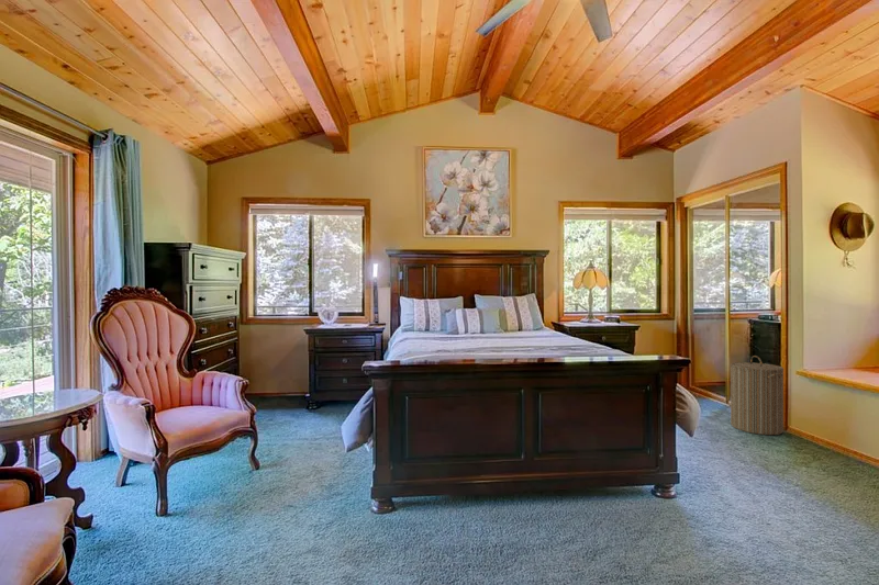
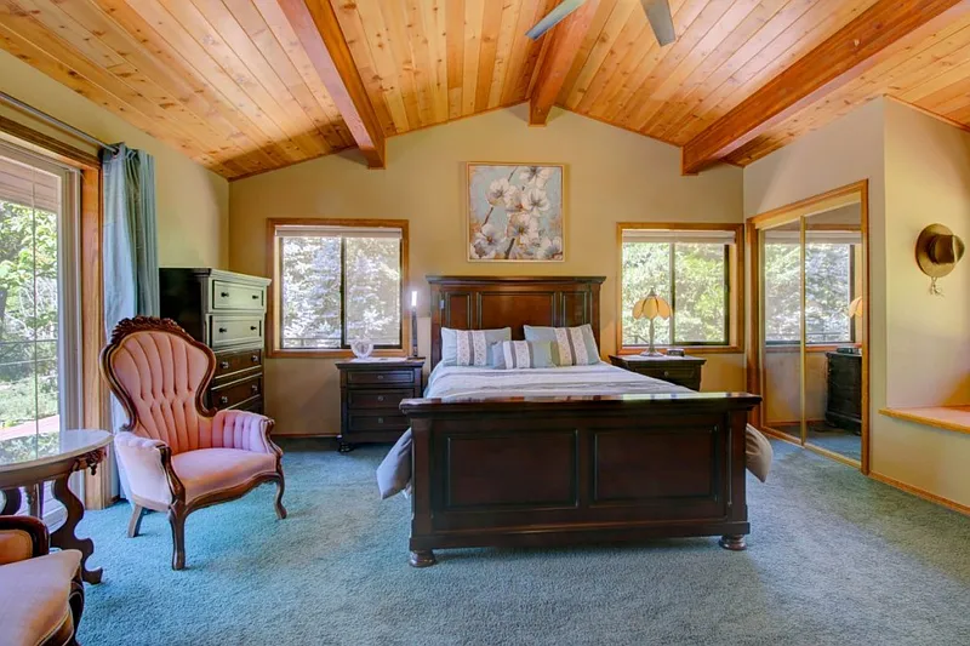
- laundry hamper [730,355,785,436]
